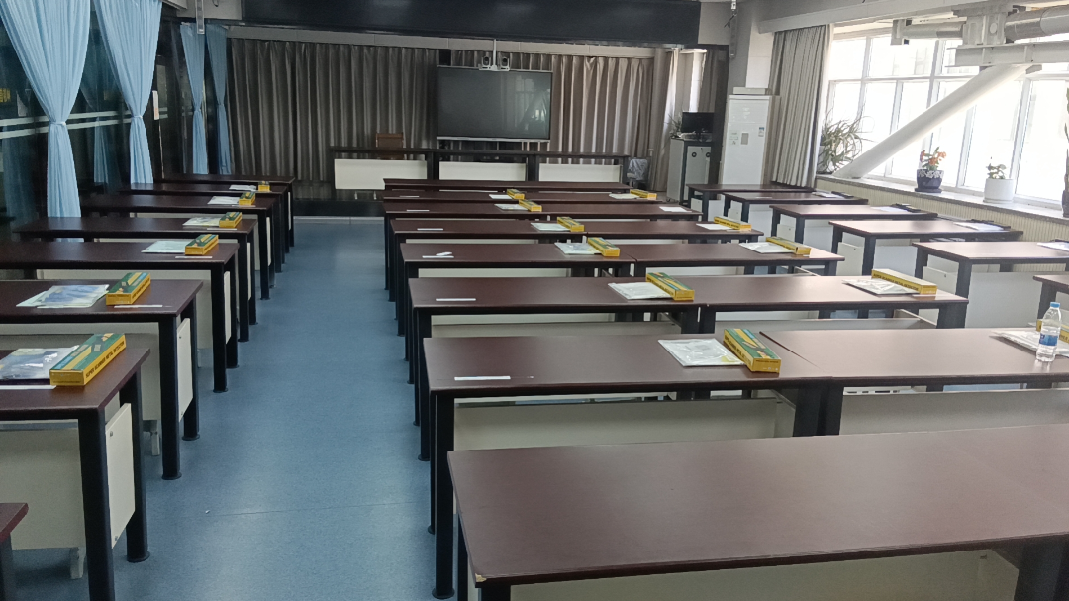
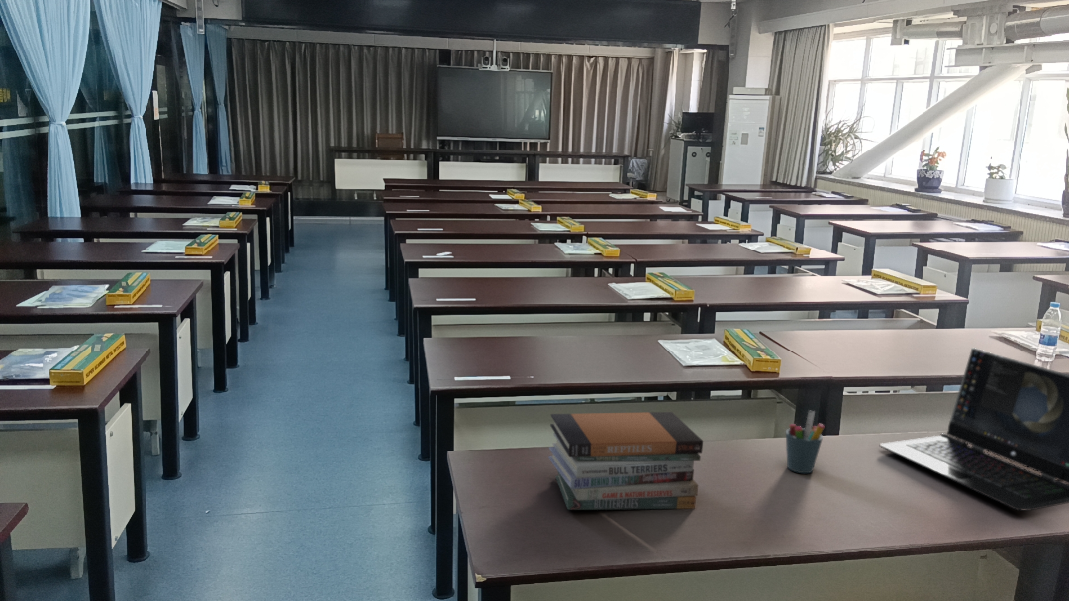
+ pen holder [785,409,825,474]
+ book stack [547,411,704,511]
+ laptop [879,347,1069,511]
